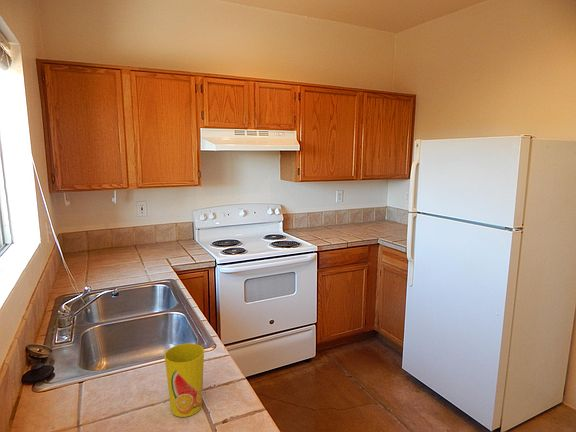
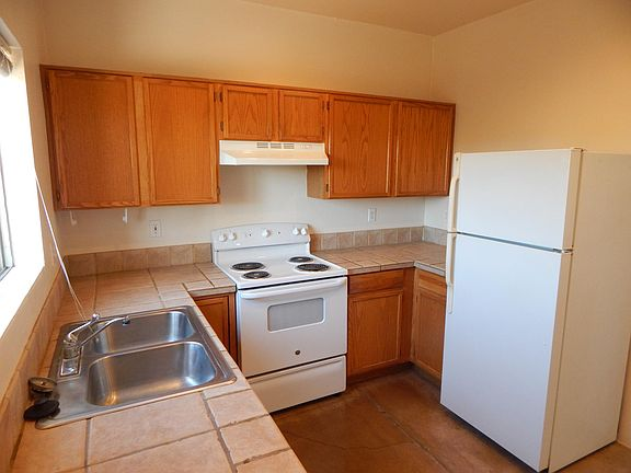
- cup [163,342,205,418]
